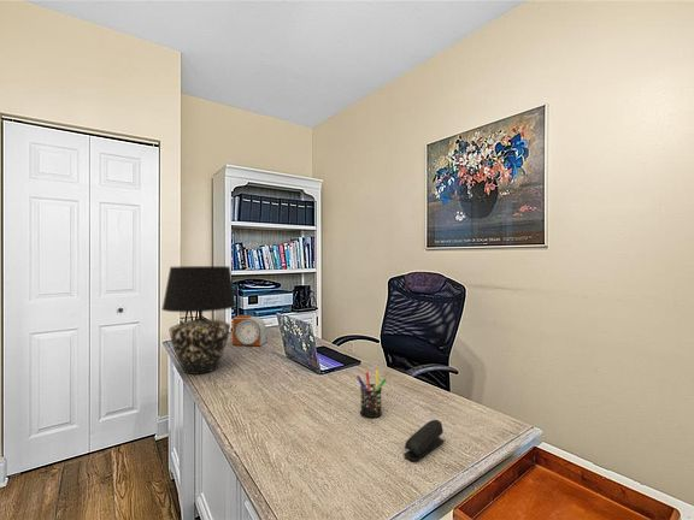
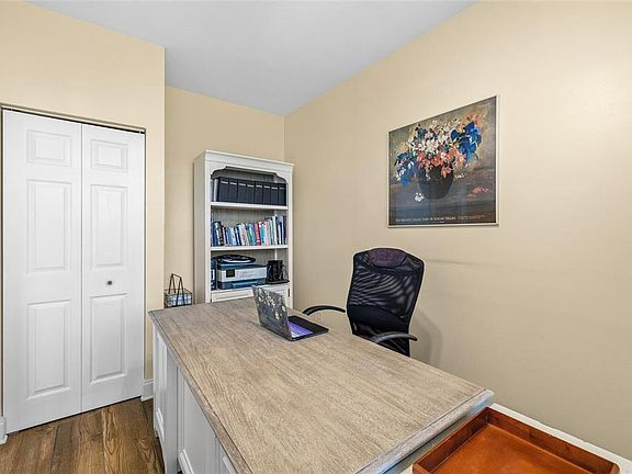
- pen holder [355,368,388,419]
- alarm clock [231,314,267,347]
- table lamp [160,265,237,376]
- stapler [402,419,445,462]
